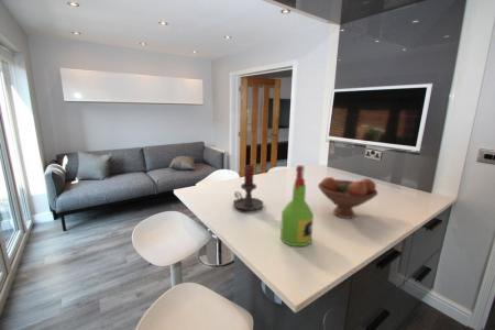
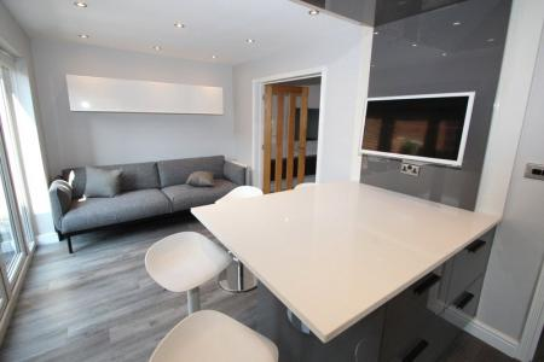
- spray bottle [279,164,315,248]
- candle holder [232,164,265,212]
- fruit bowl [317,176,378,219]
